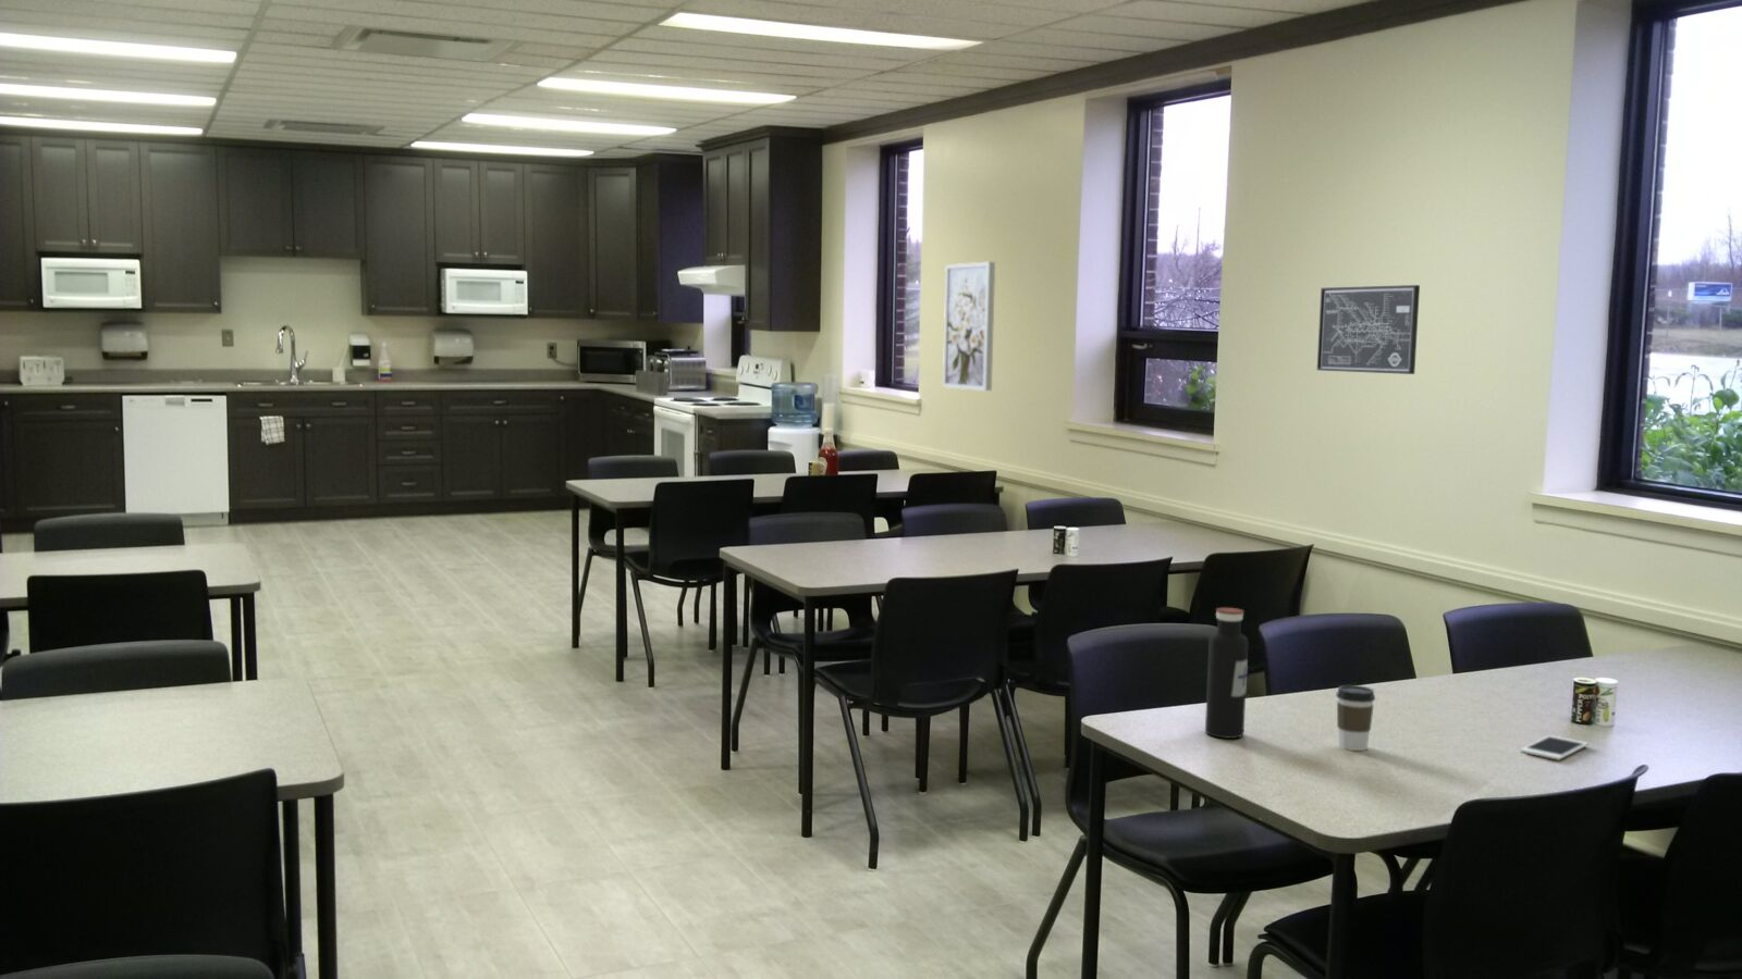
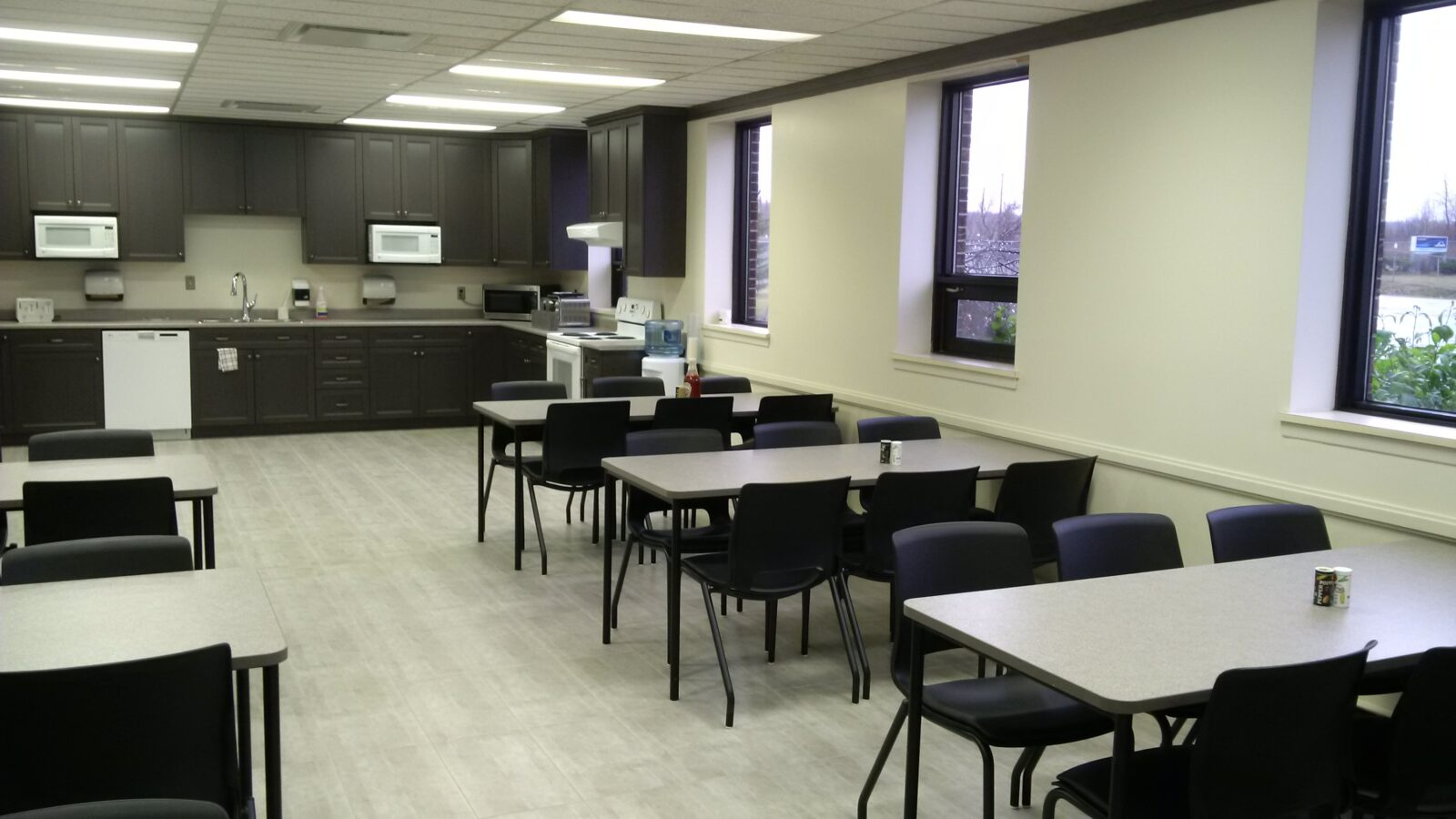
- coffee cup [1335,684,1376,752]
- wall art [942,261,997,392]
- wall art [1316,284,1421,375]
- water bottle [1204,607,1249,740]
- cell phone [1518,734,1589,761]
